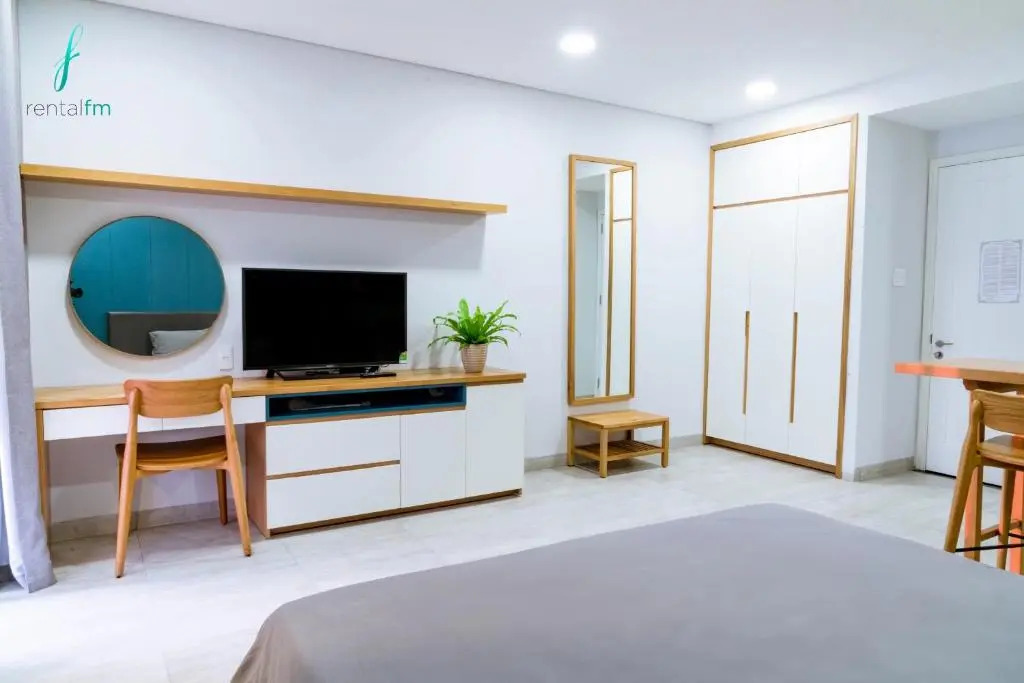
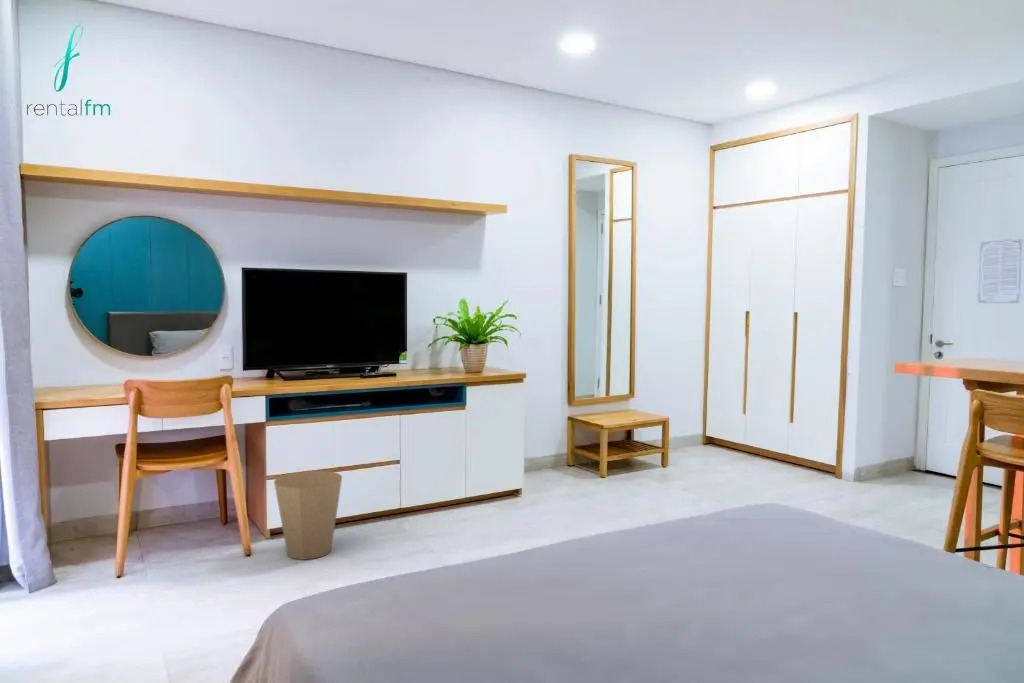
+ trash can [273,470,343,561]
